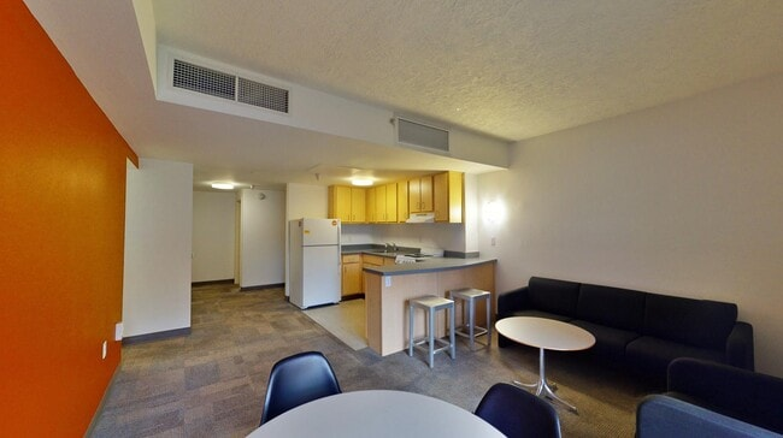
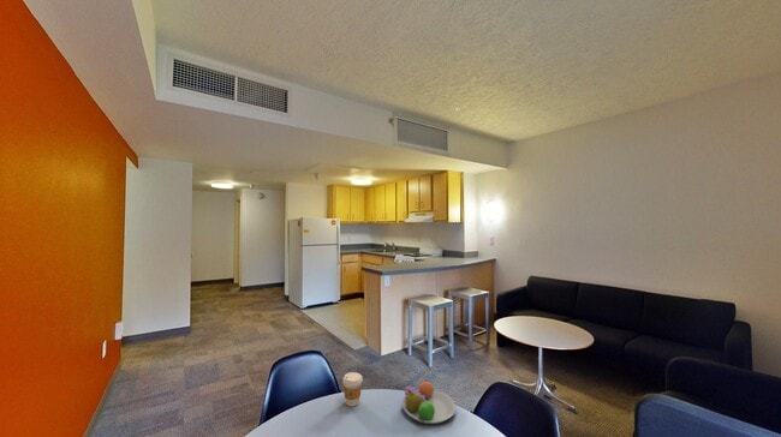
+ fruit bowl [401,379,457,425]
+ coffee cup [341,371,364,408]
